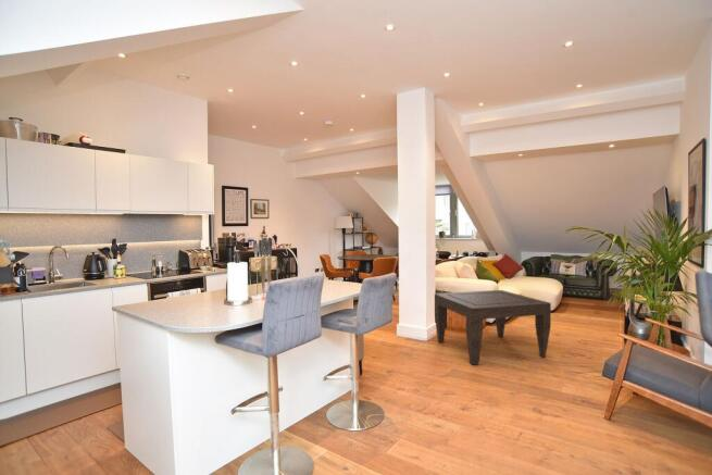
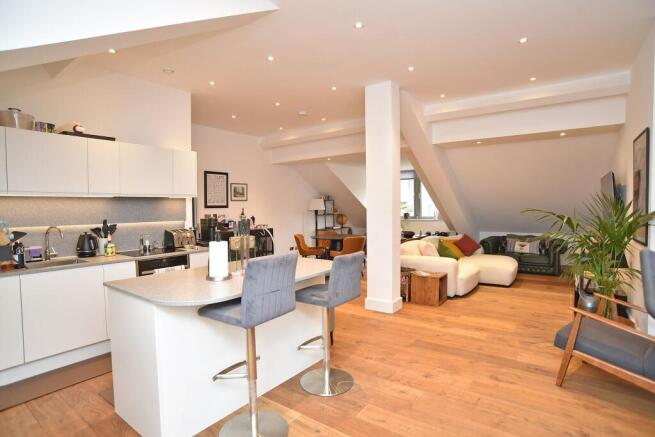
- coffee table [434,289,552,366]
